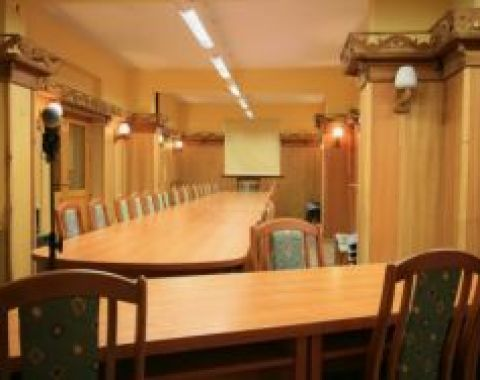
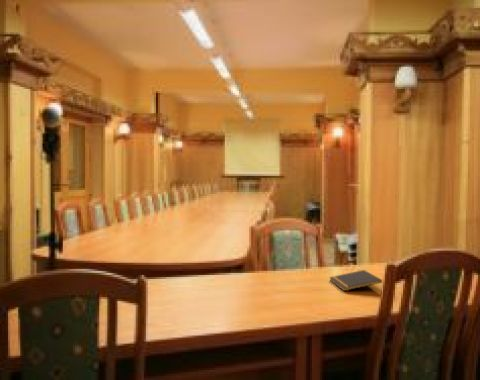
+ notepad [328,269,383,292]
